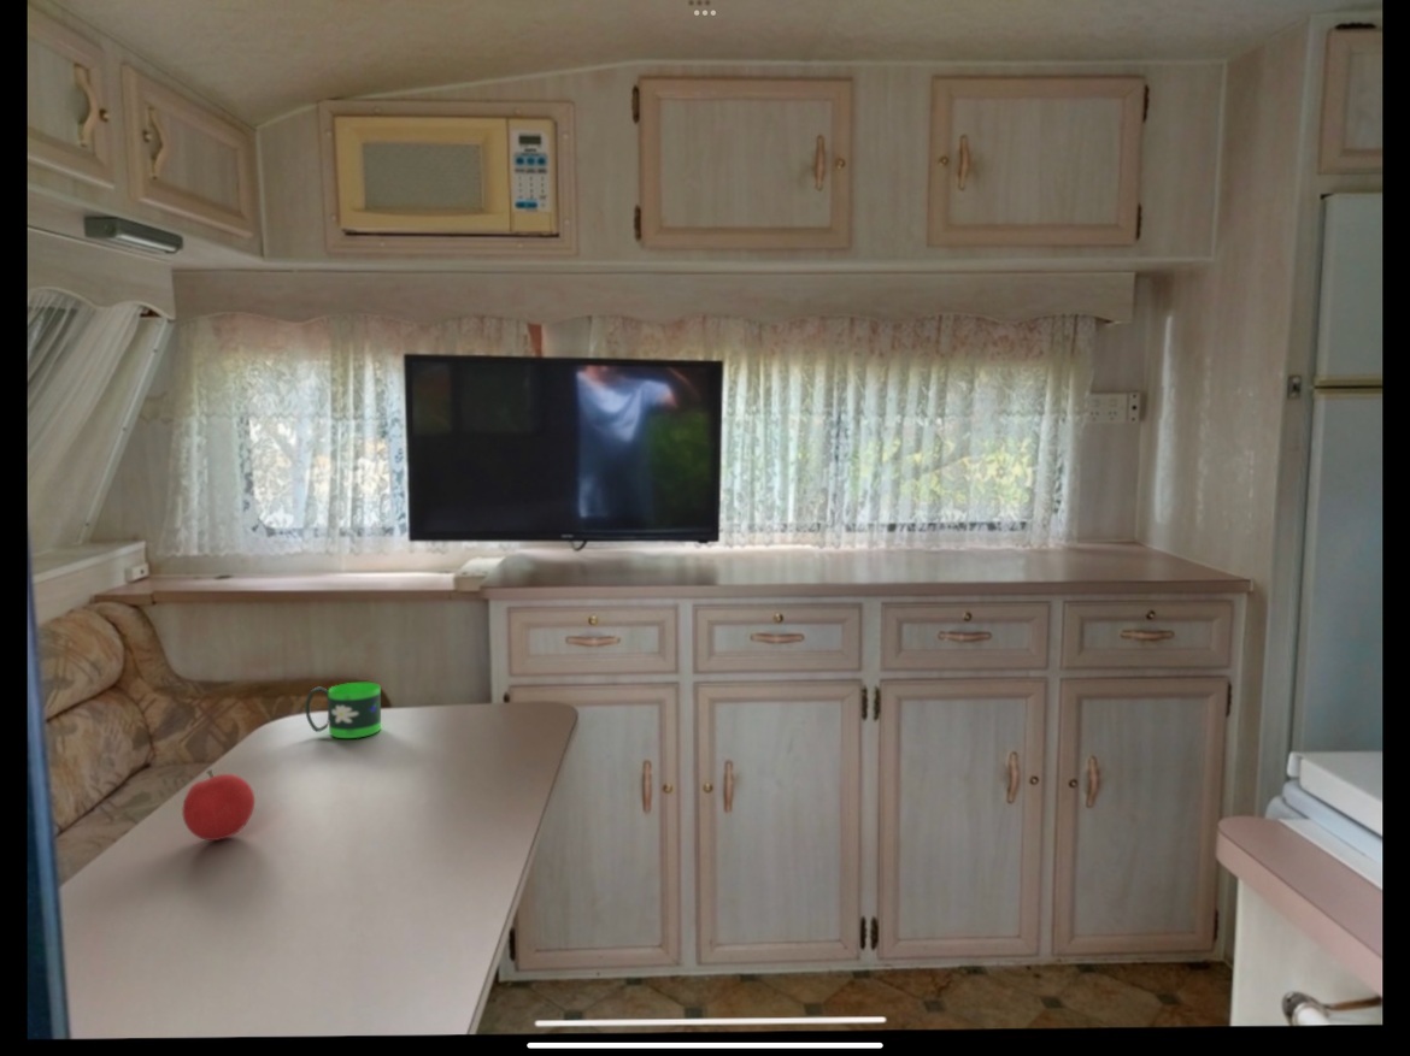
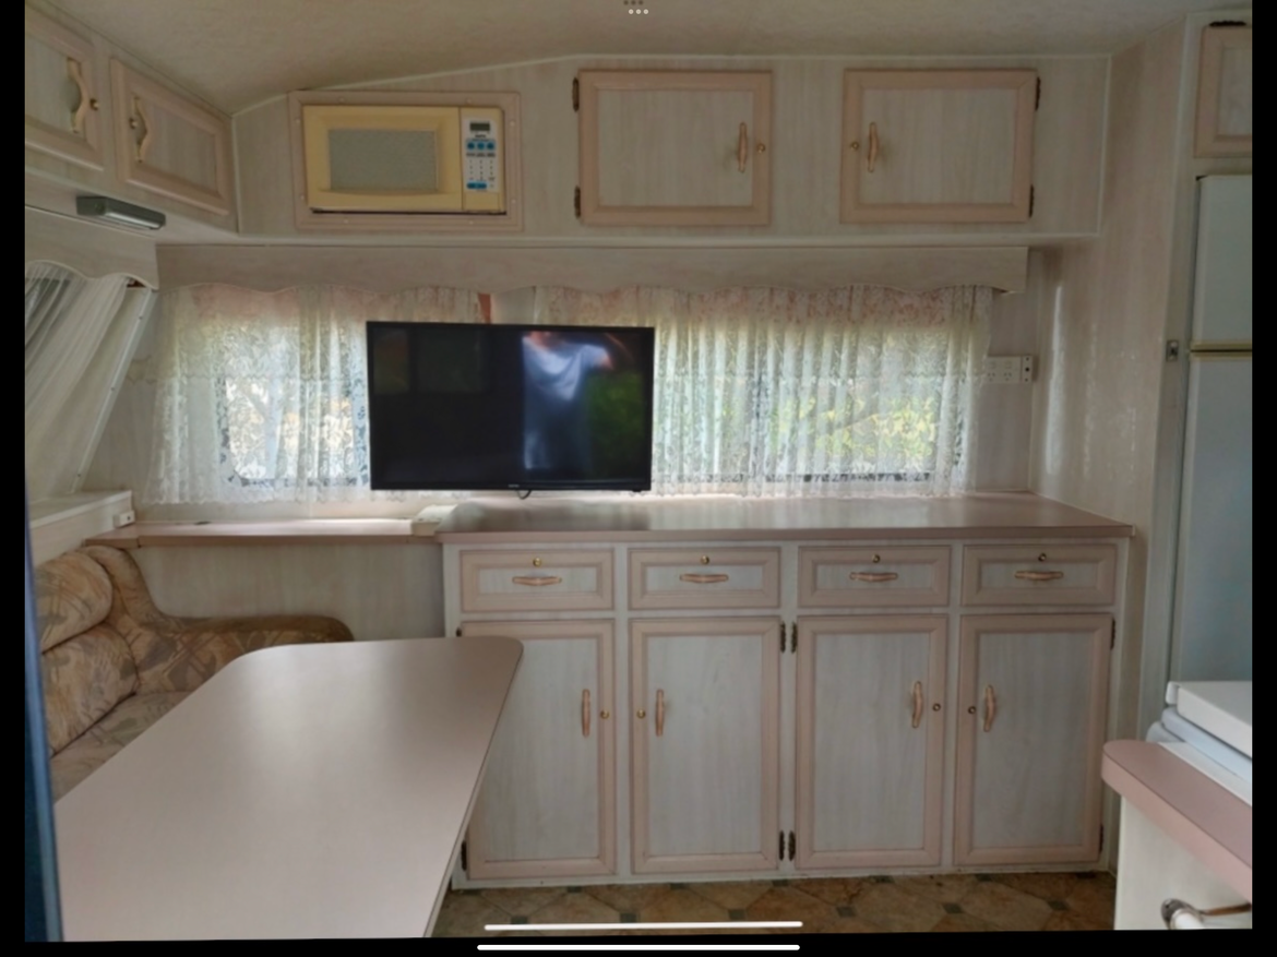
- fruit [181,768,255,842]
- mug [304,682,382,739]
